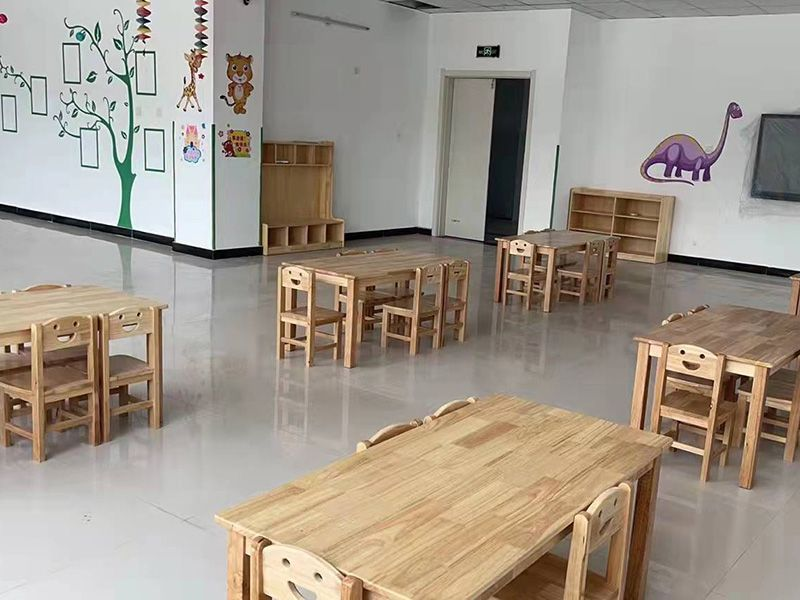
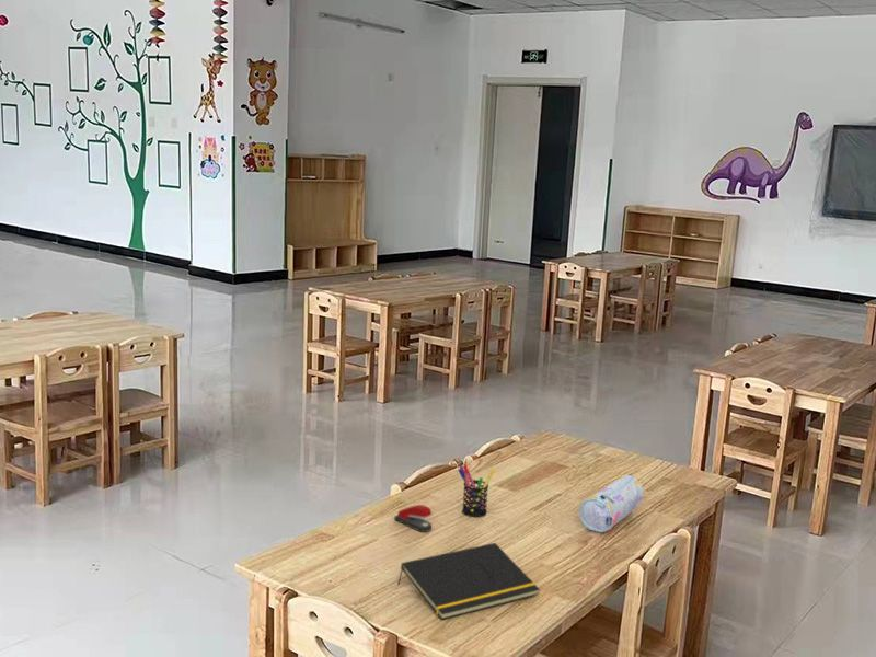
+ pen holder [457,463,496,518]
+ notepad [396,542,541,621]
+ stapler [393,504,433,533]
+ pencil case [578,474,644,533]
